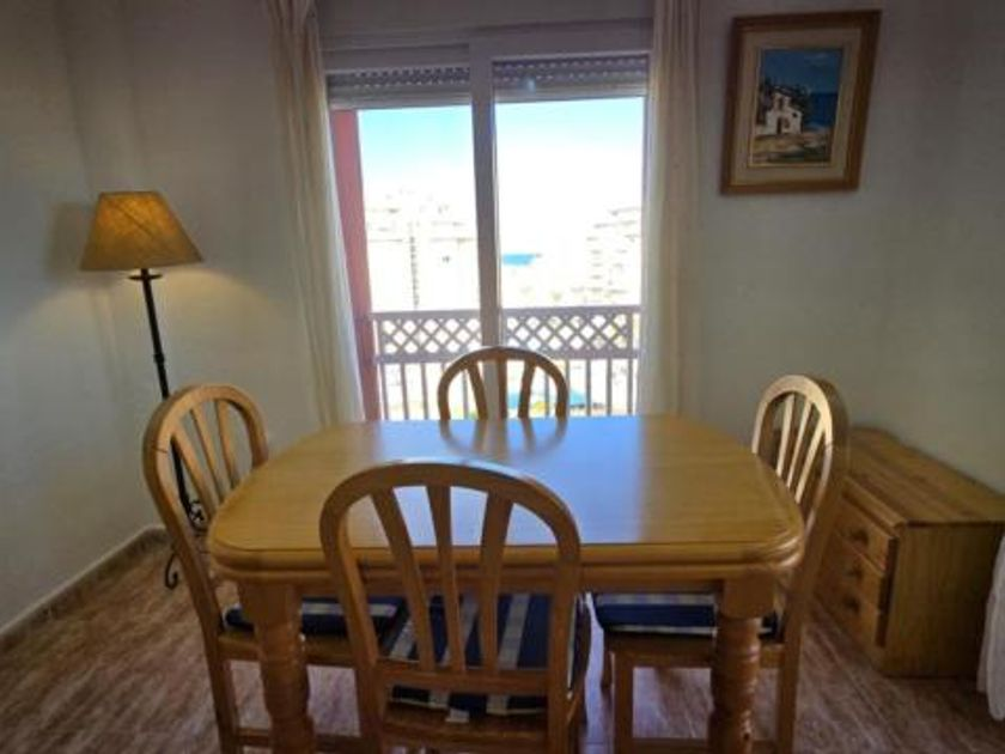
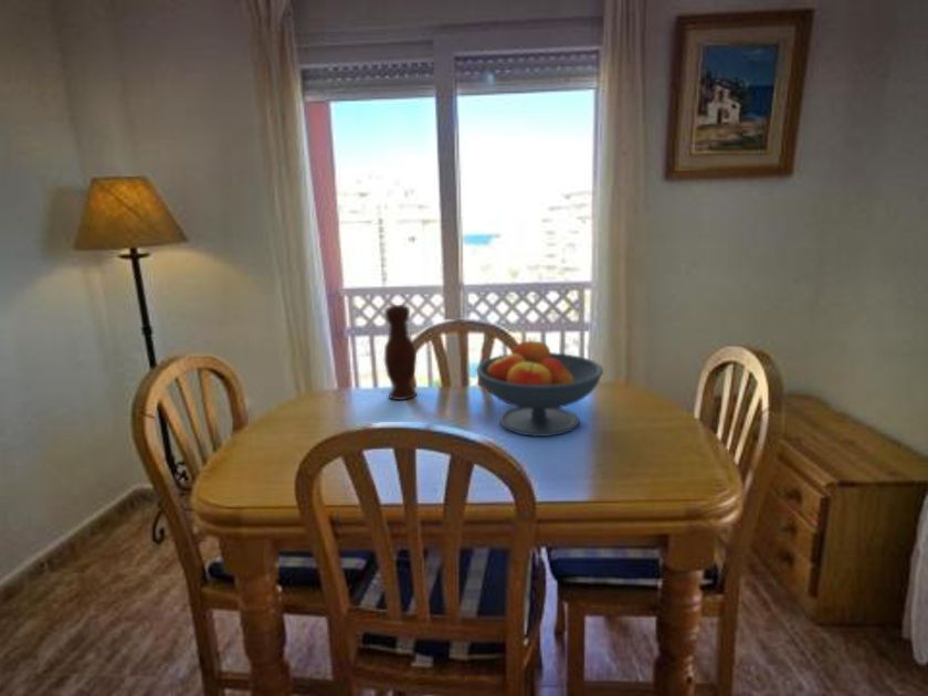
+ vase [383,304,418,401]
+ fruit bowl [475,337,604,437]
